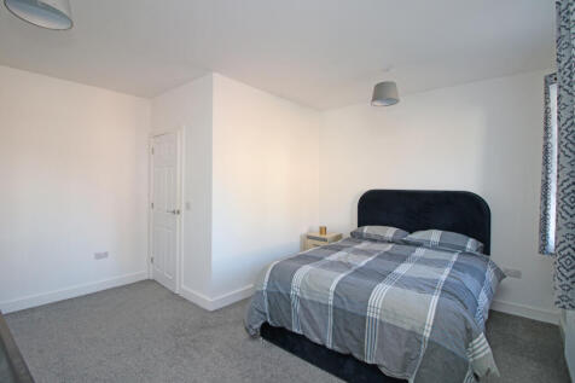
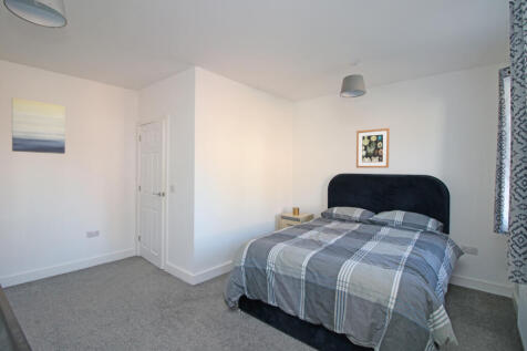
+ wall art [355,127,391,169]
+ wall art [11,96,66,155]
